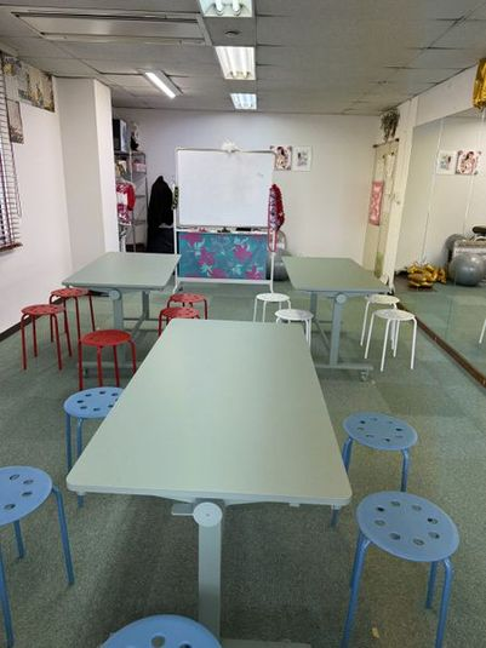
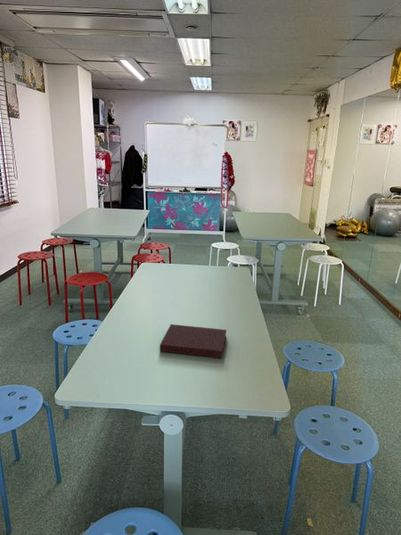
+ notebook [159,323,228,359]
